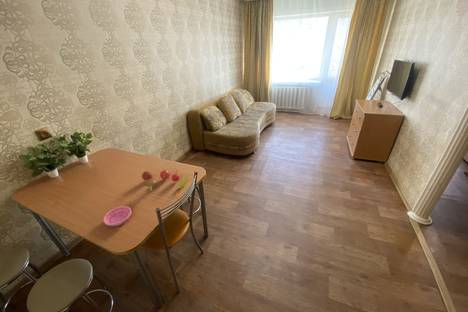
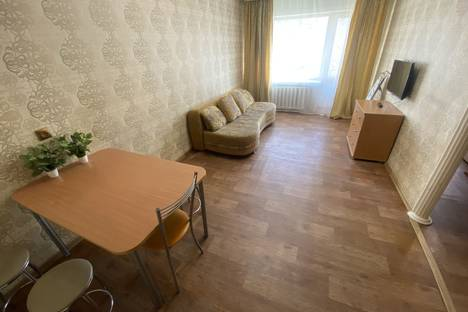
- saucer [102,205,132,227]
- fruit [141,169,189,192]
